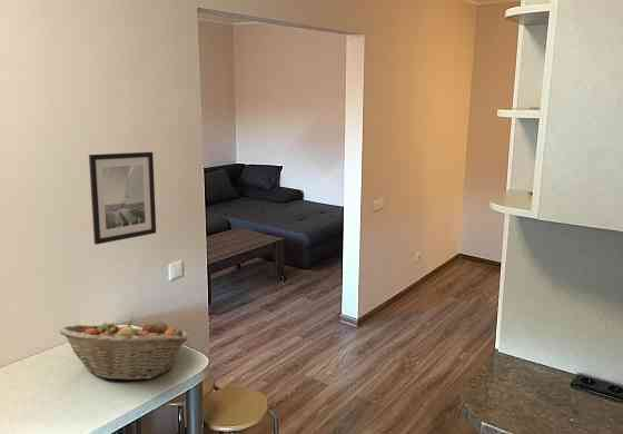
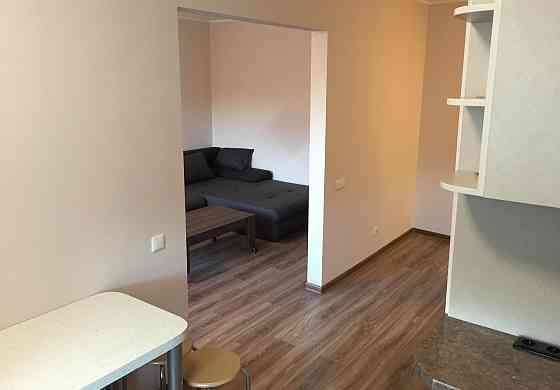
- wall art [88,151,157,246]
- fruit basket [59,316,190,382]
